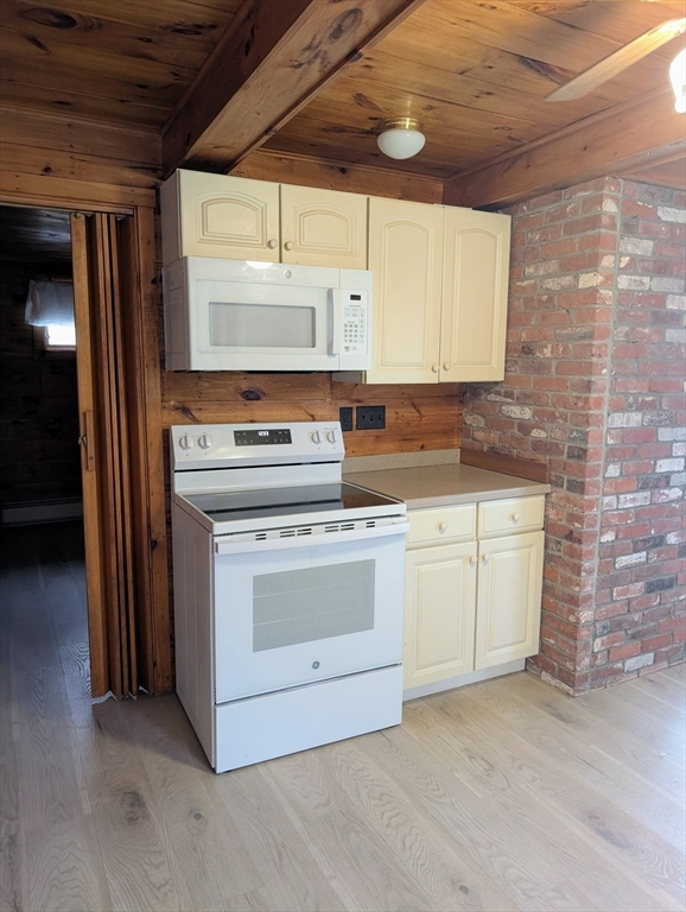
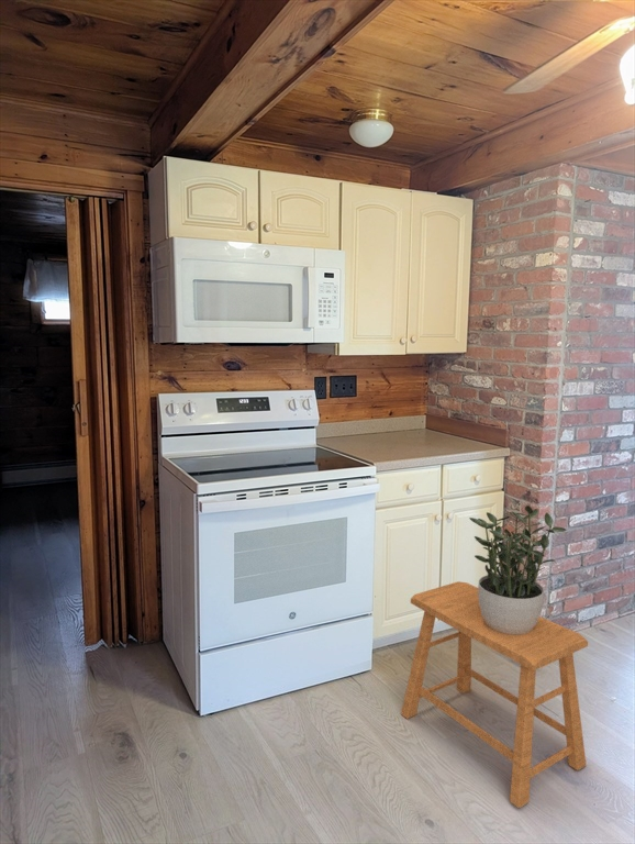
+ potted plant [468,504,568,635]
+ stool [400,580,589,809]
